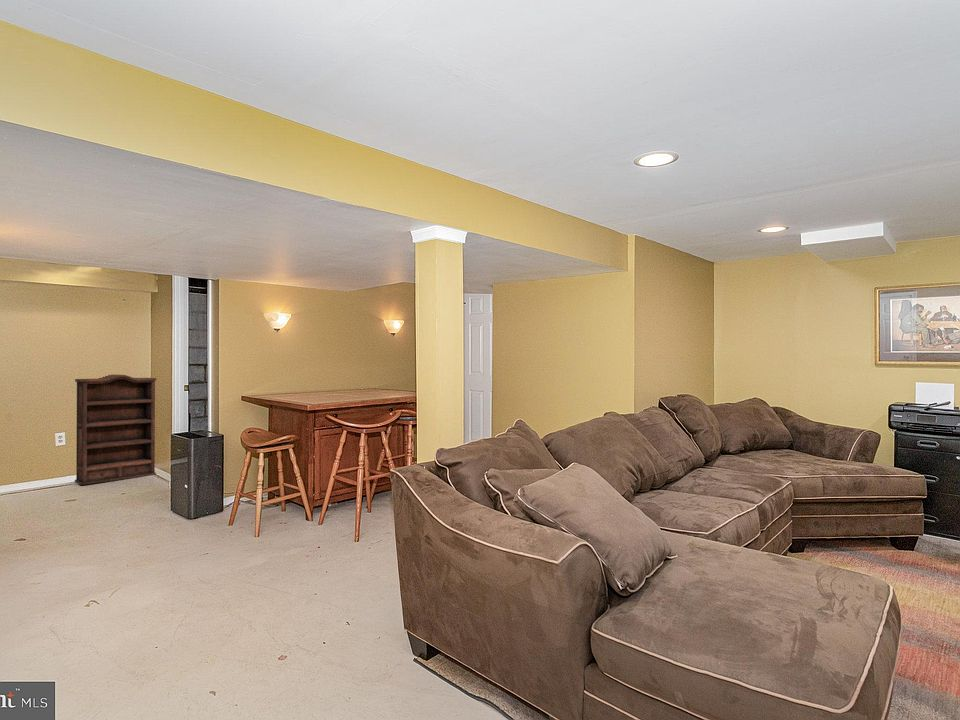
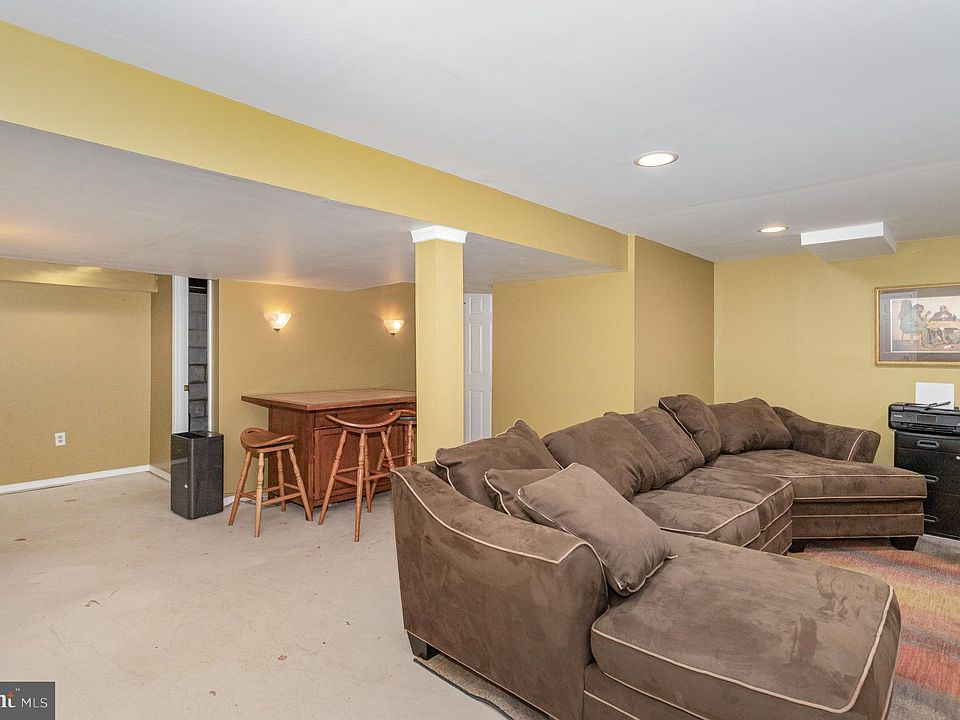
- bookshelf [74,374,157,486]
